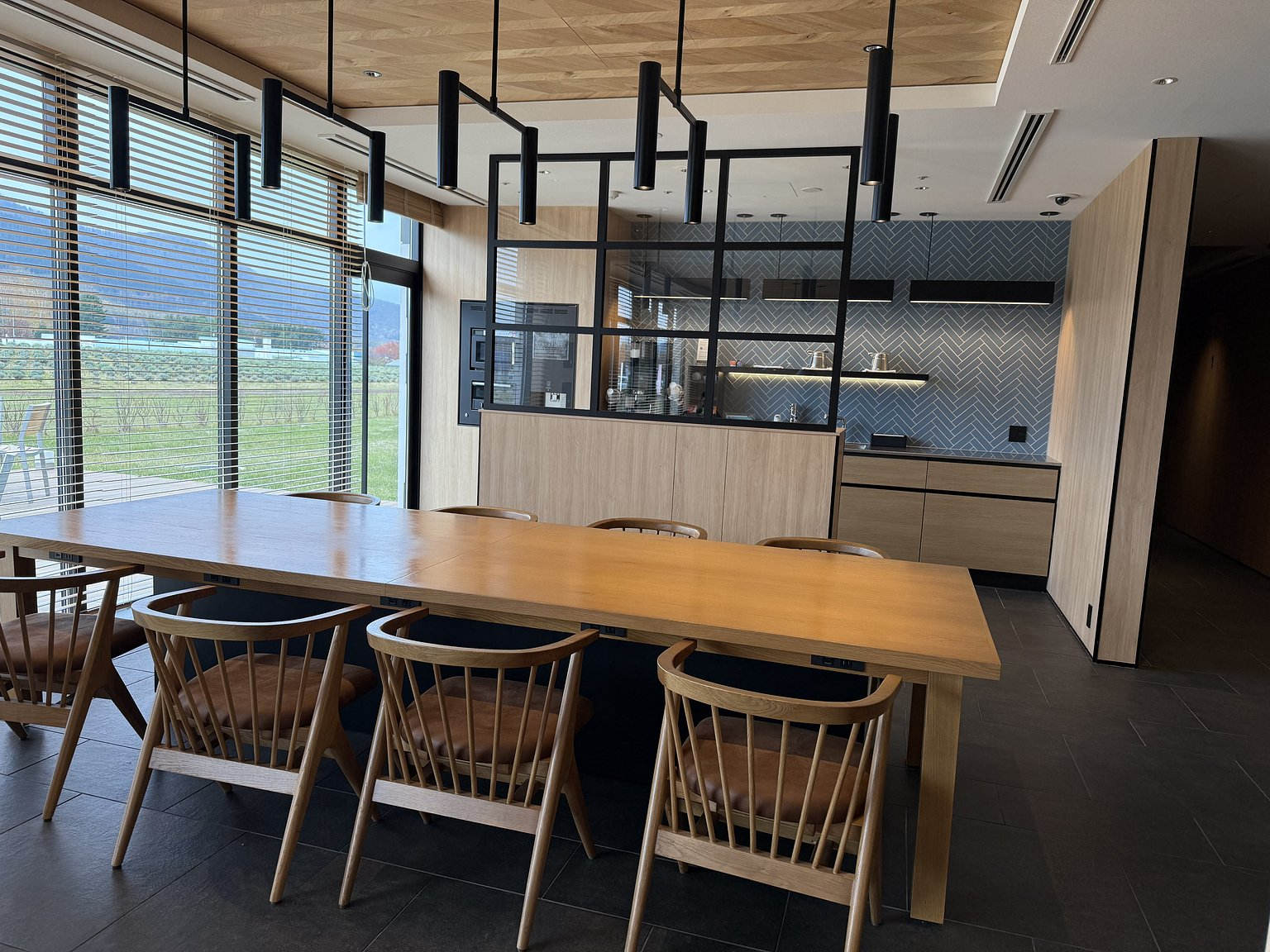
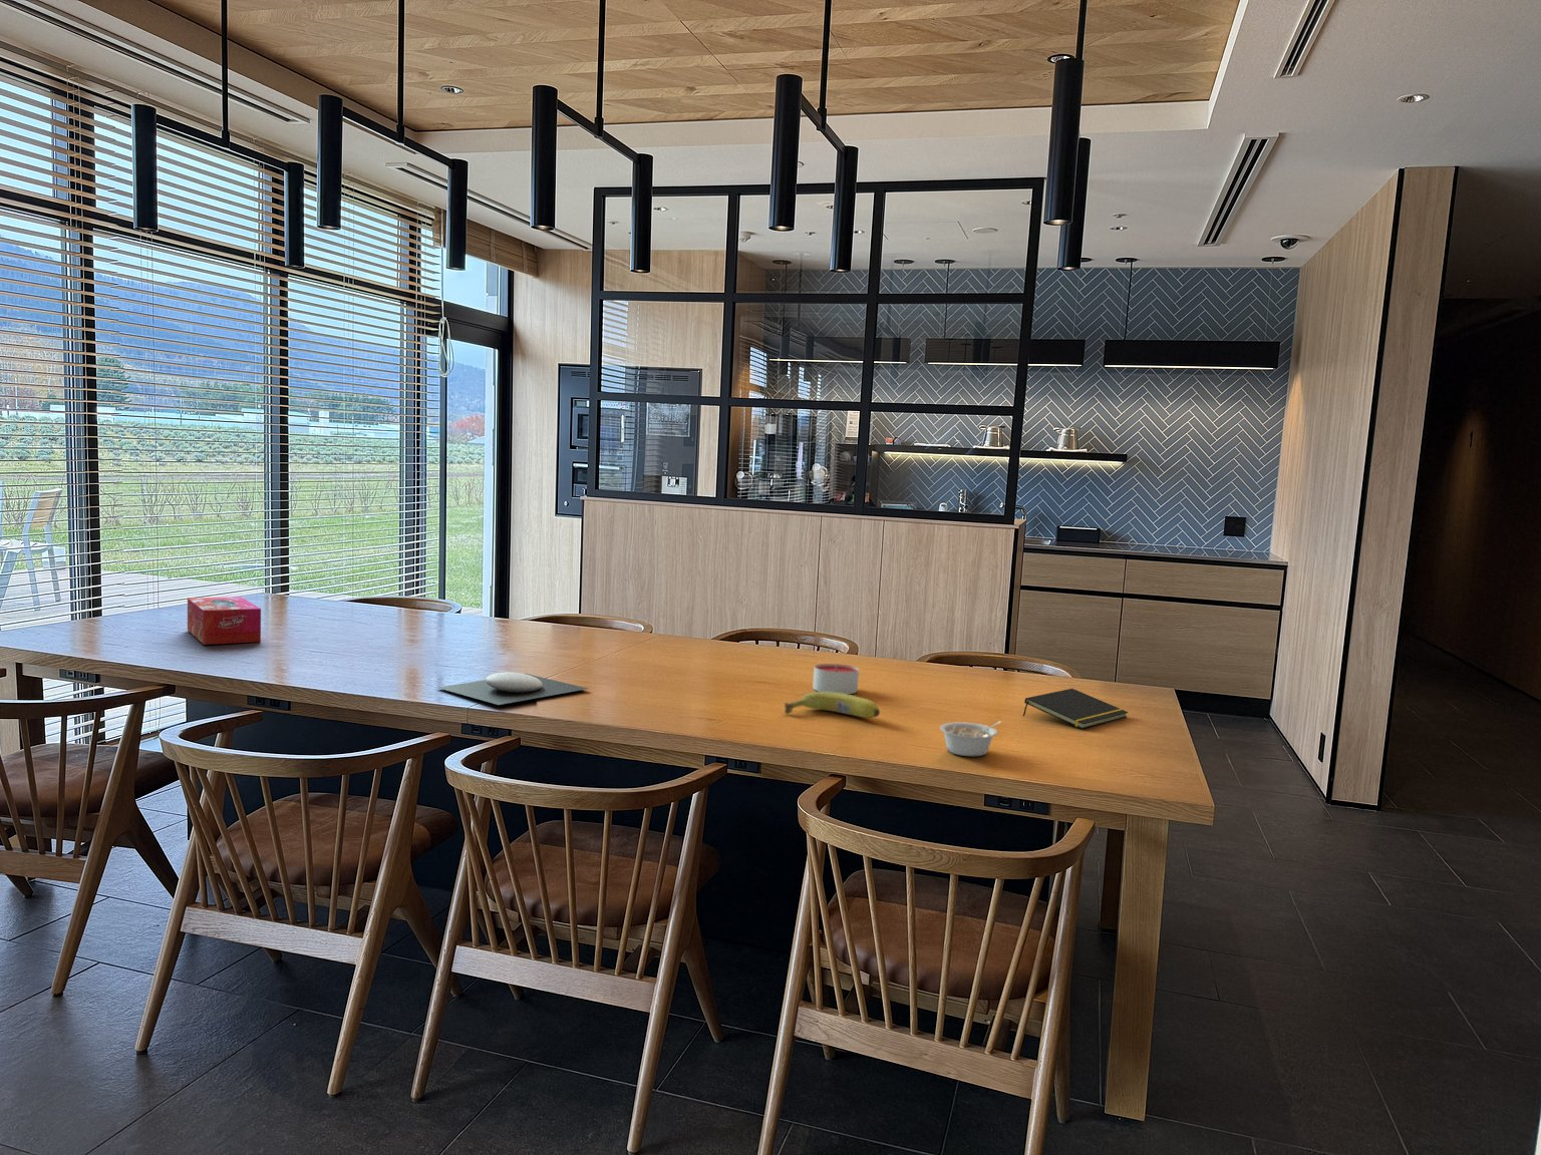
+ legume [939,719,1002,757]
+ tissue box [187,596,262,645]
+ notepad [1023,688,1128,730]
+ fruit [784,690,881,719]
+ candle [812,662,860,695]
+ plate [437,672,588,706]
